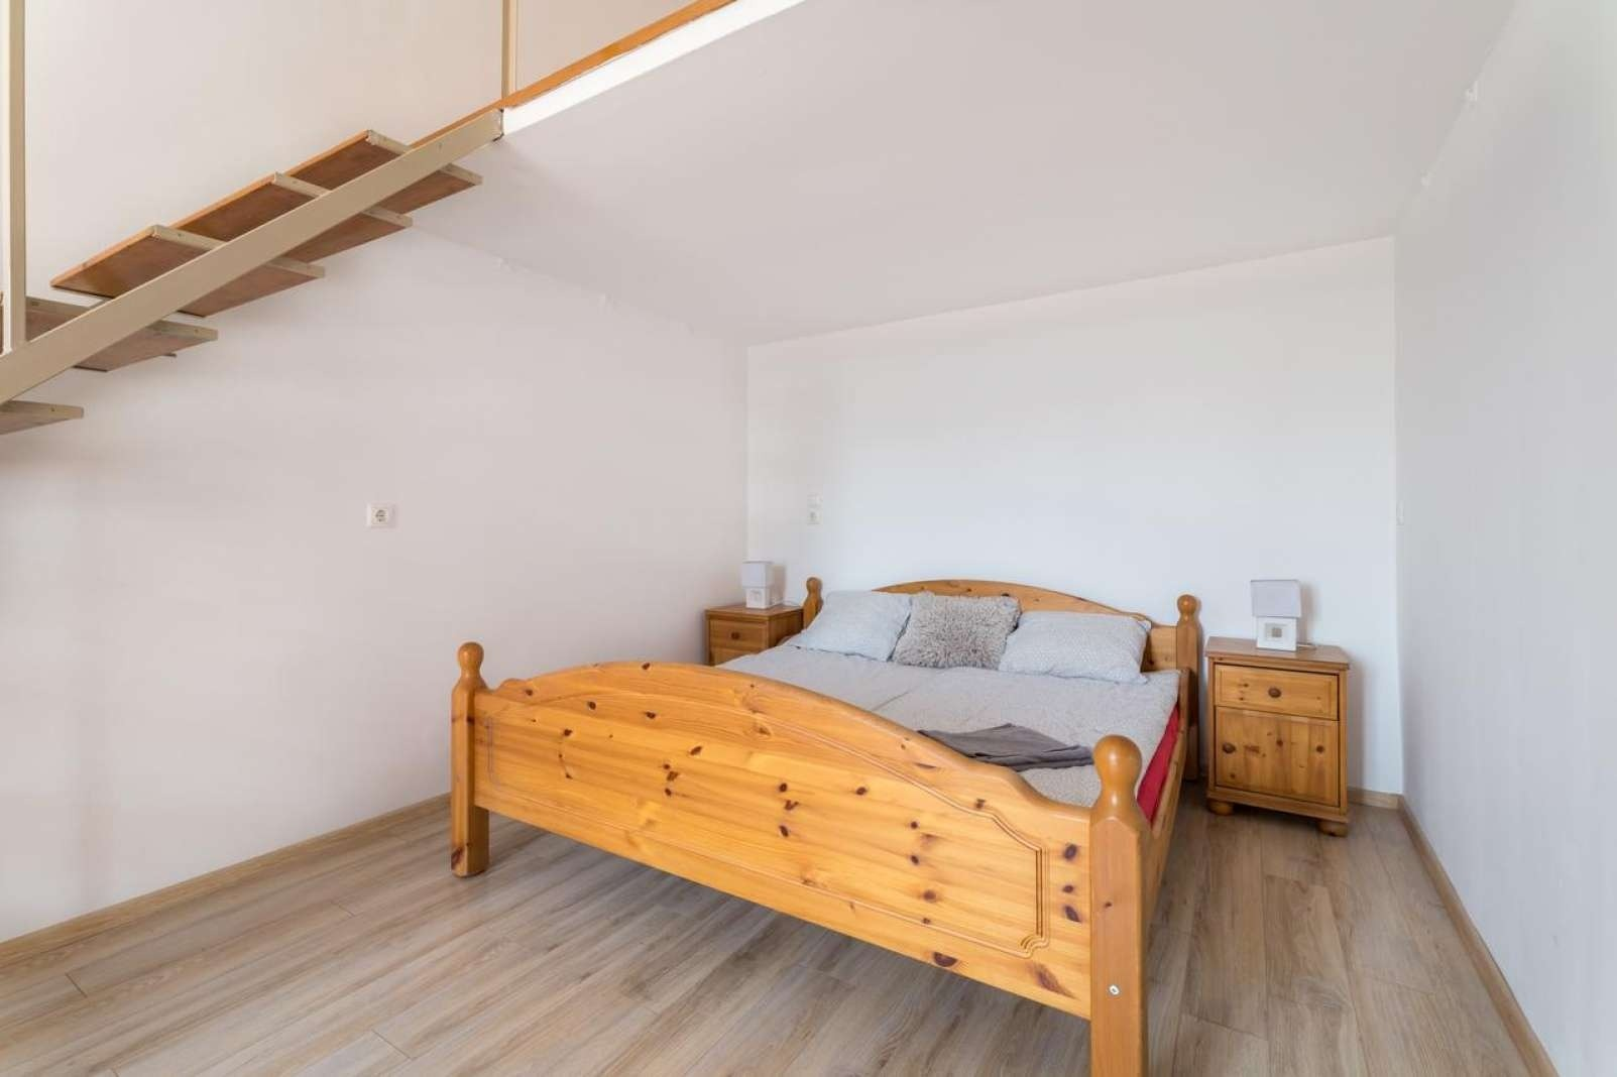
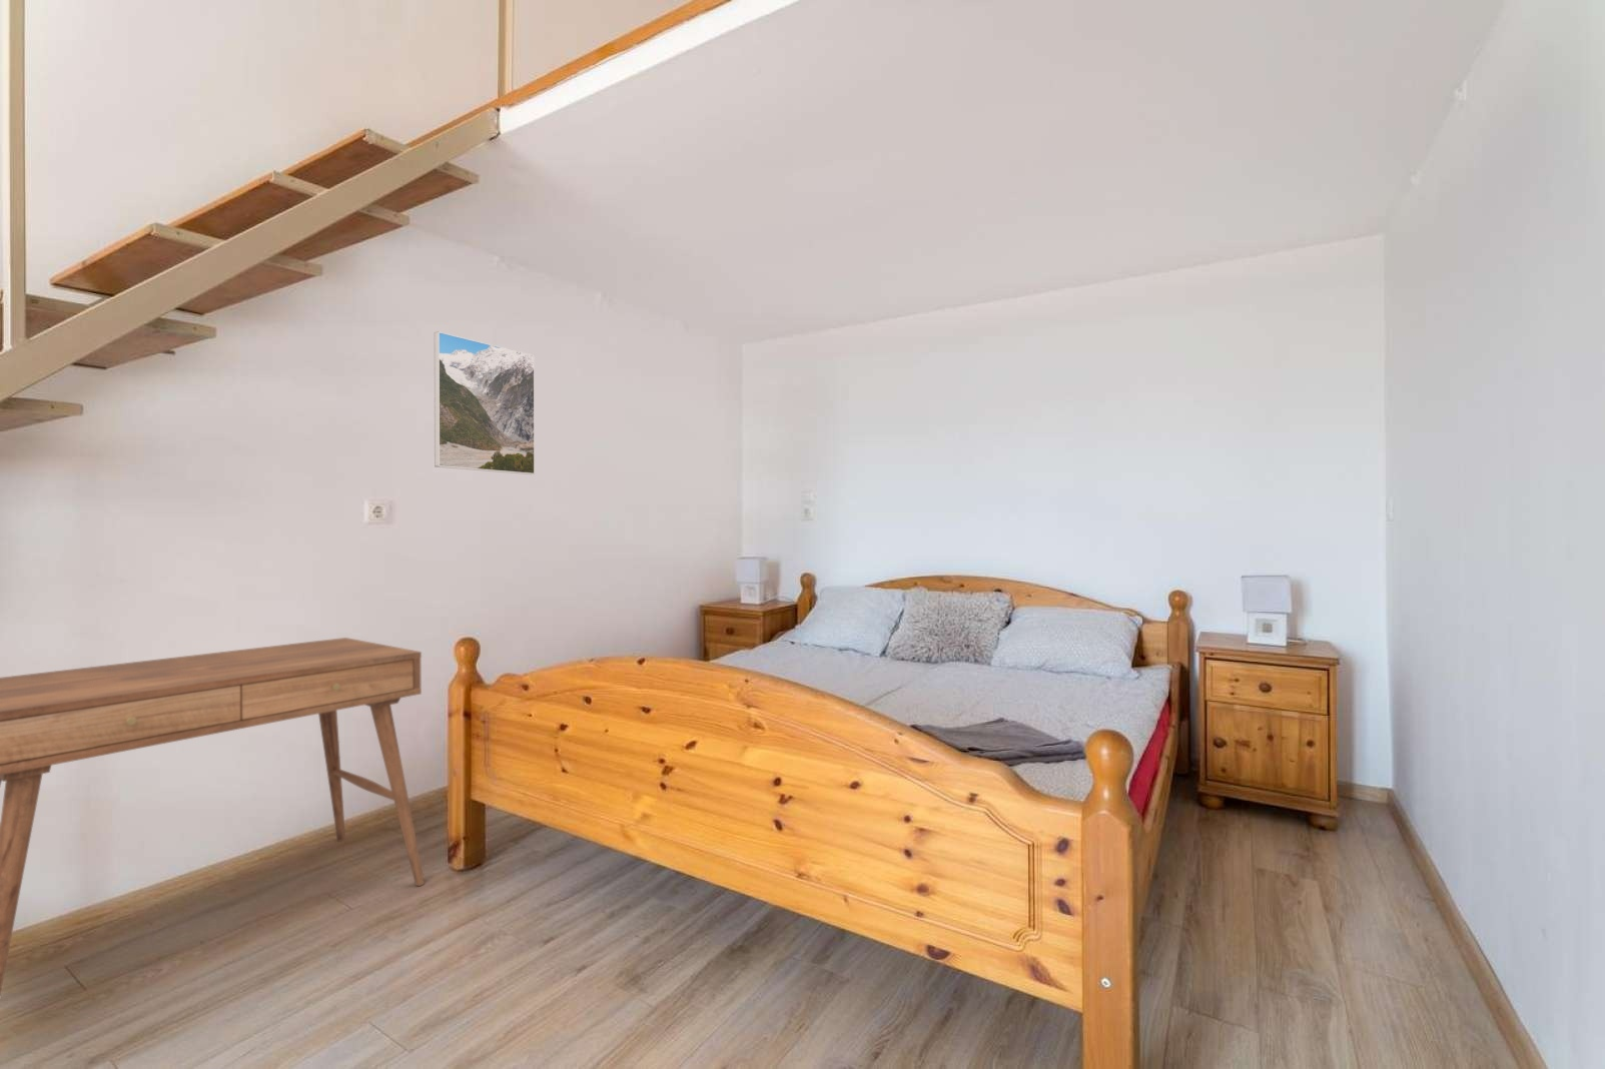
+ desk [0,637,426,995]
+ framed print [433,330,536,476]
